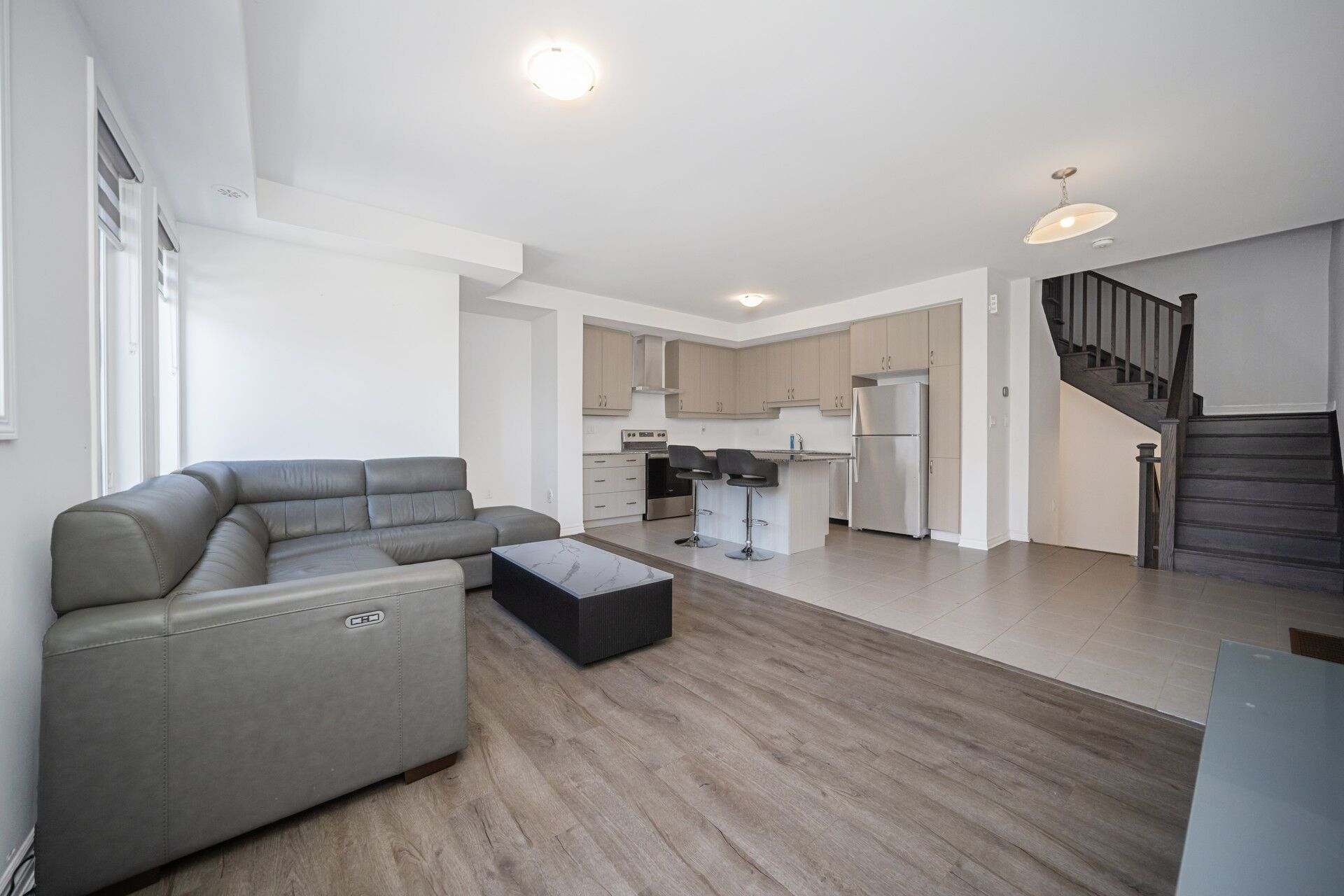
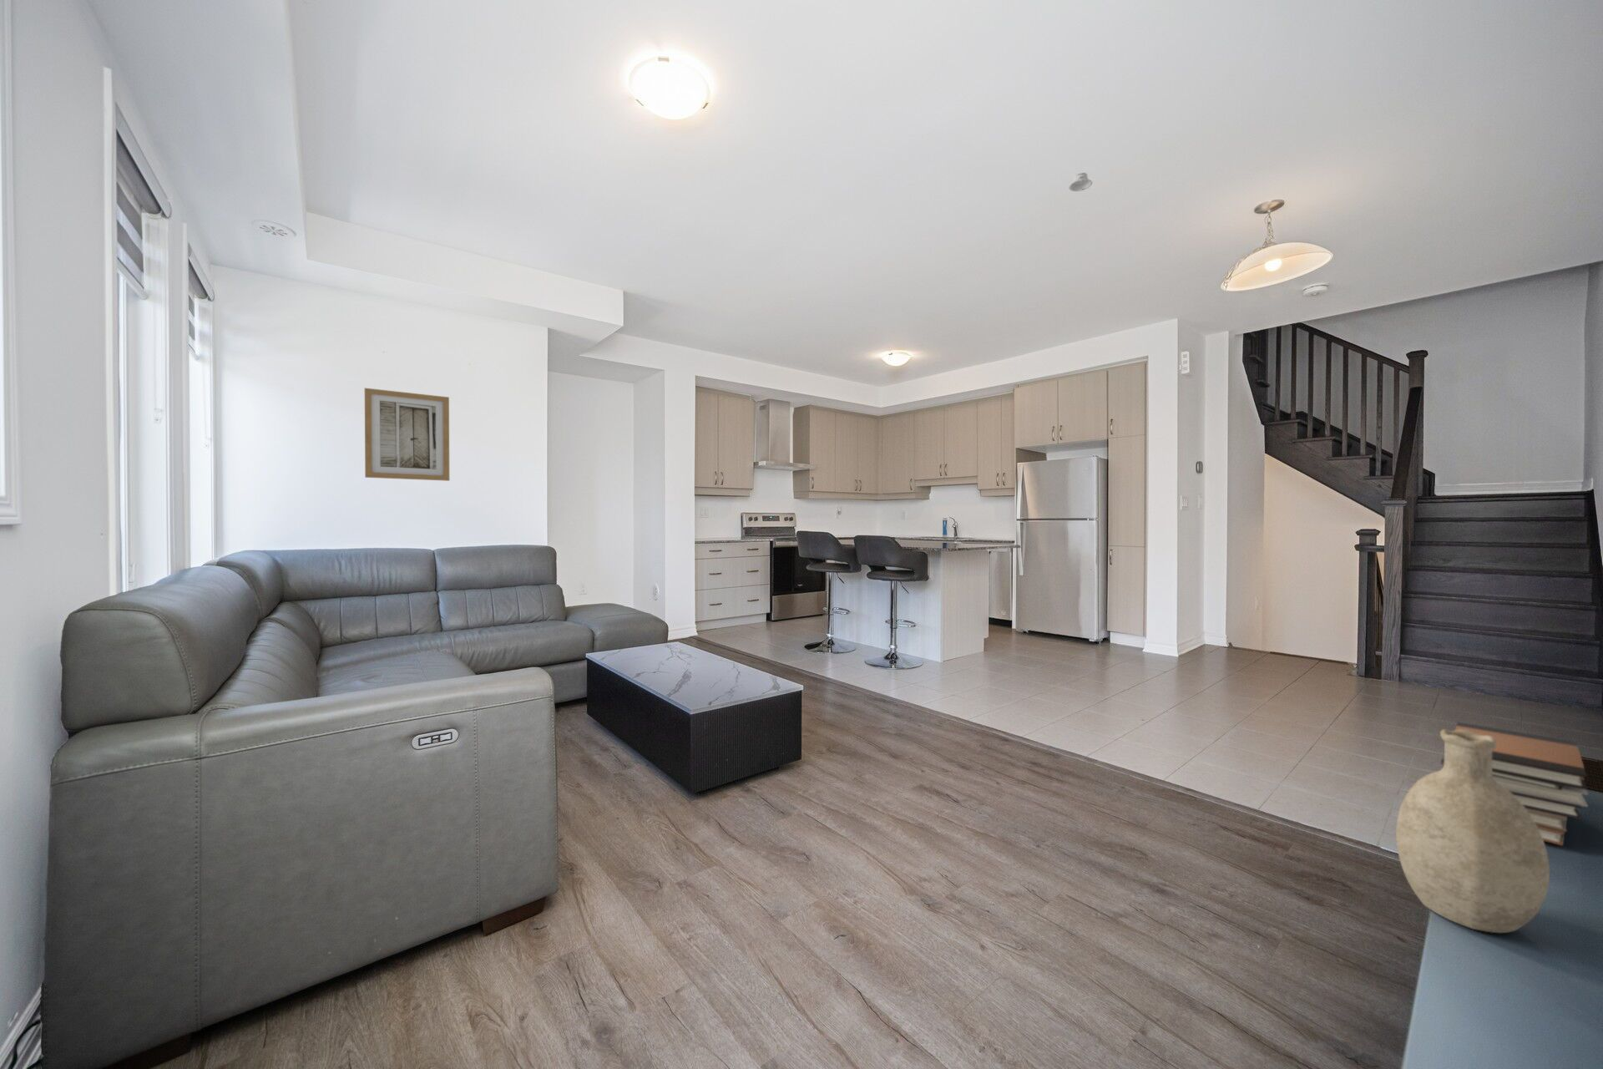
+ recessed light [1069,172,1093,192]
+ book stack [1441,722,1589,847]
+ wall art [364,388,450,482]
+ decorative vase [1395,728,1551,934]
